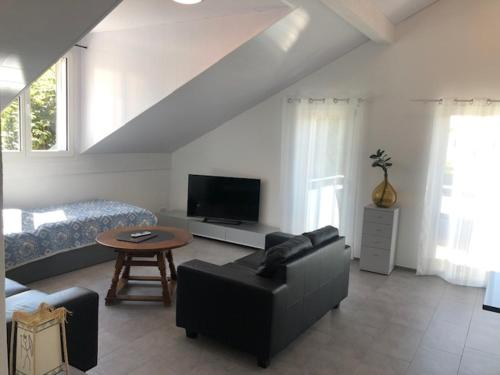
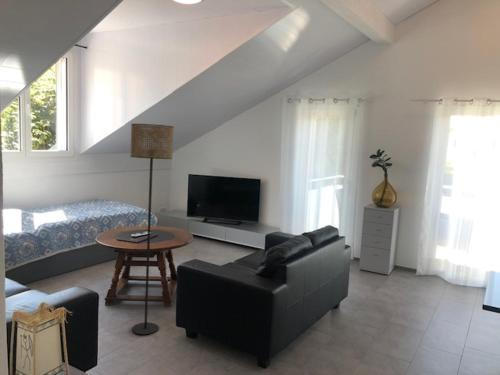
+ floor lamp [129,123,175,336]
